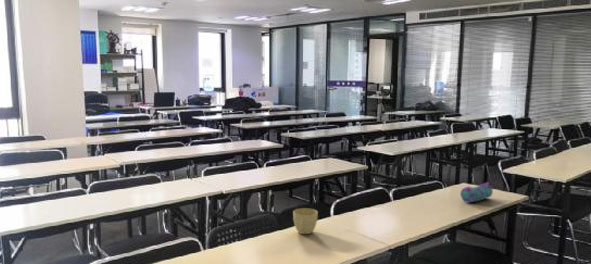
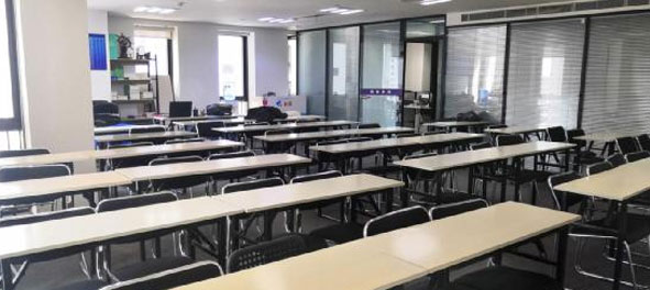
- cup [292,207,319,235]
- pencil case [460,181,494,204]
